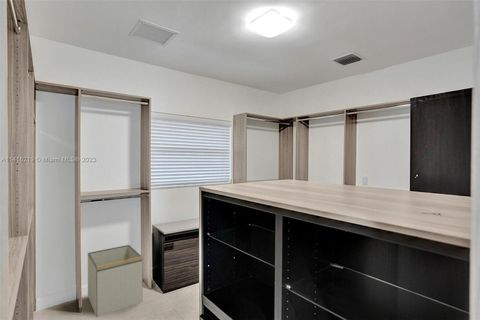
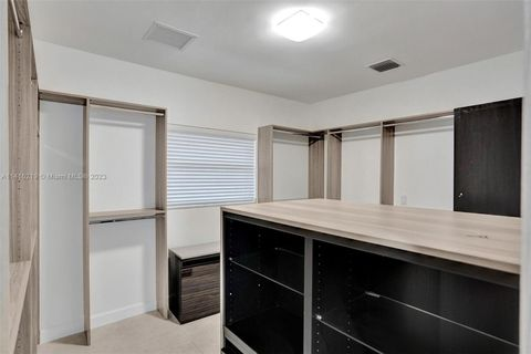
- storage bin [87,244,143,318]
